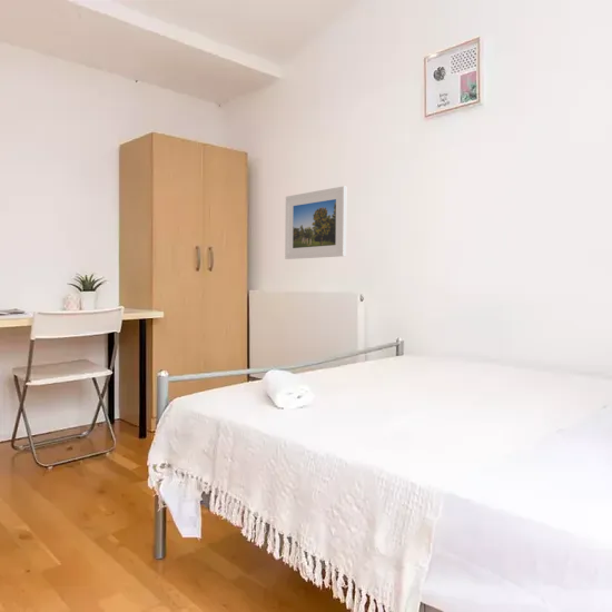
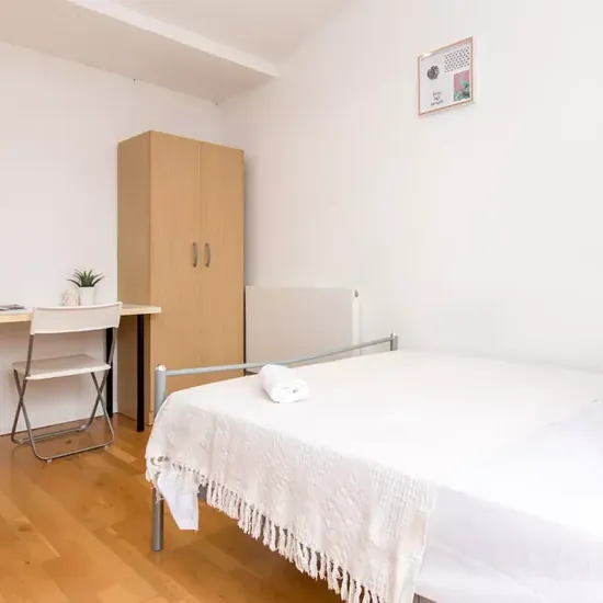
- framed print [284,185,347,260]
